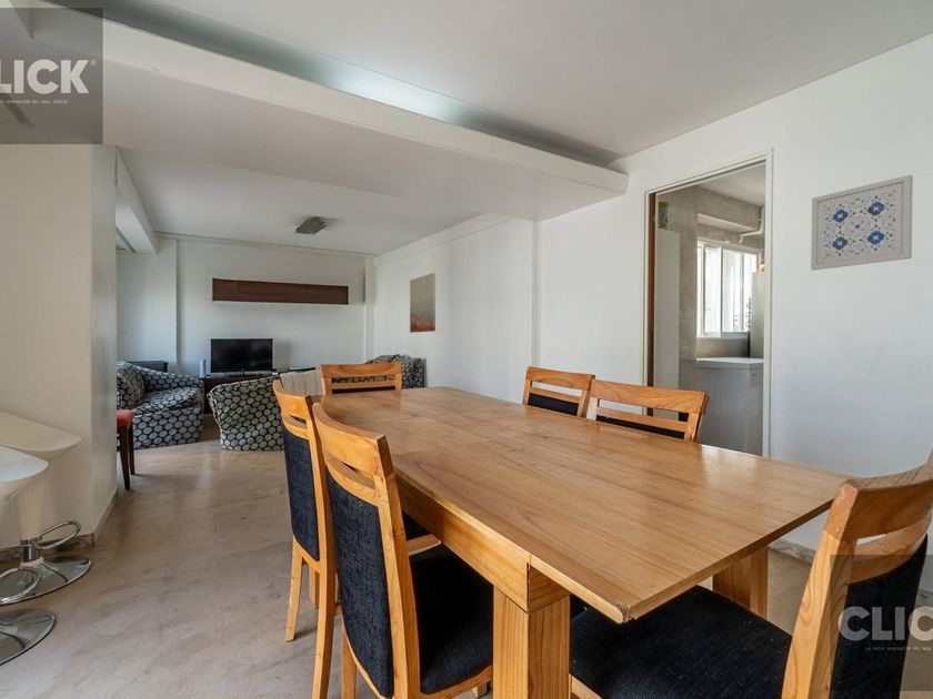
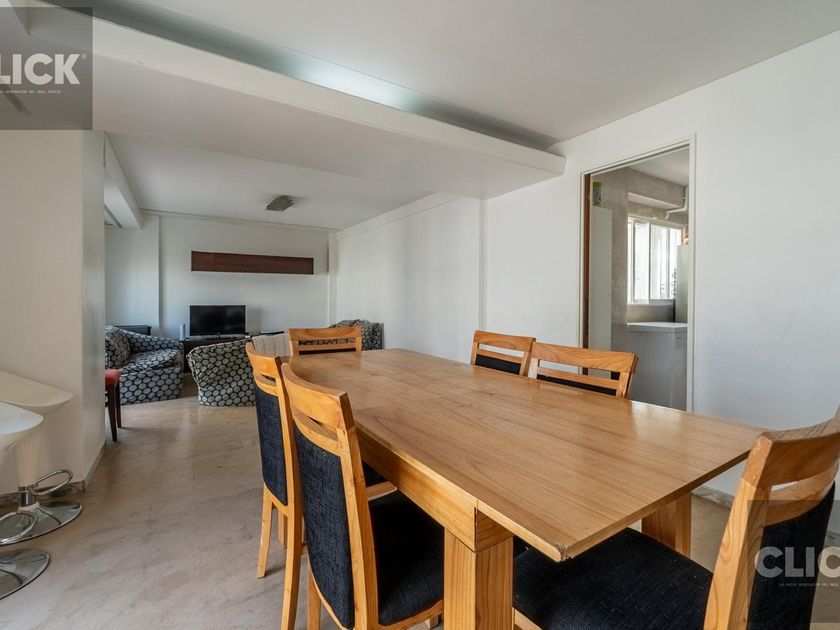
- wall art [810,174,914,271]
- wall art [409,272,437,334]
